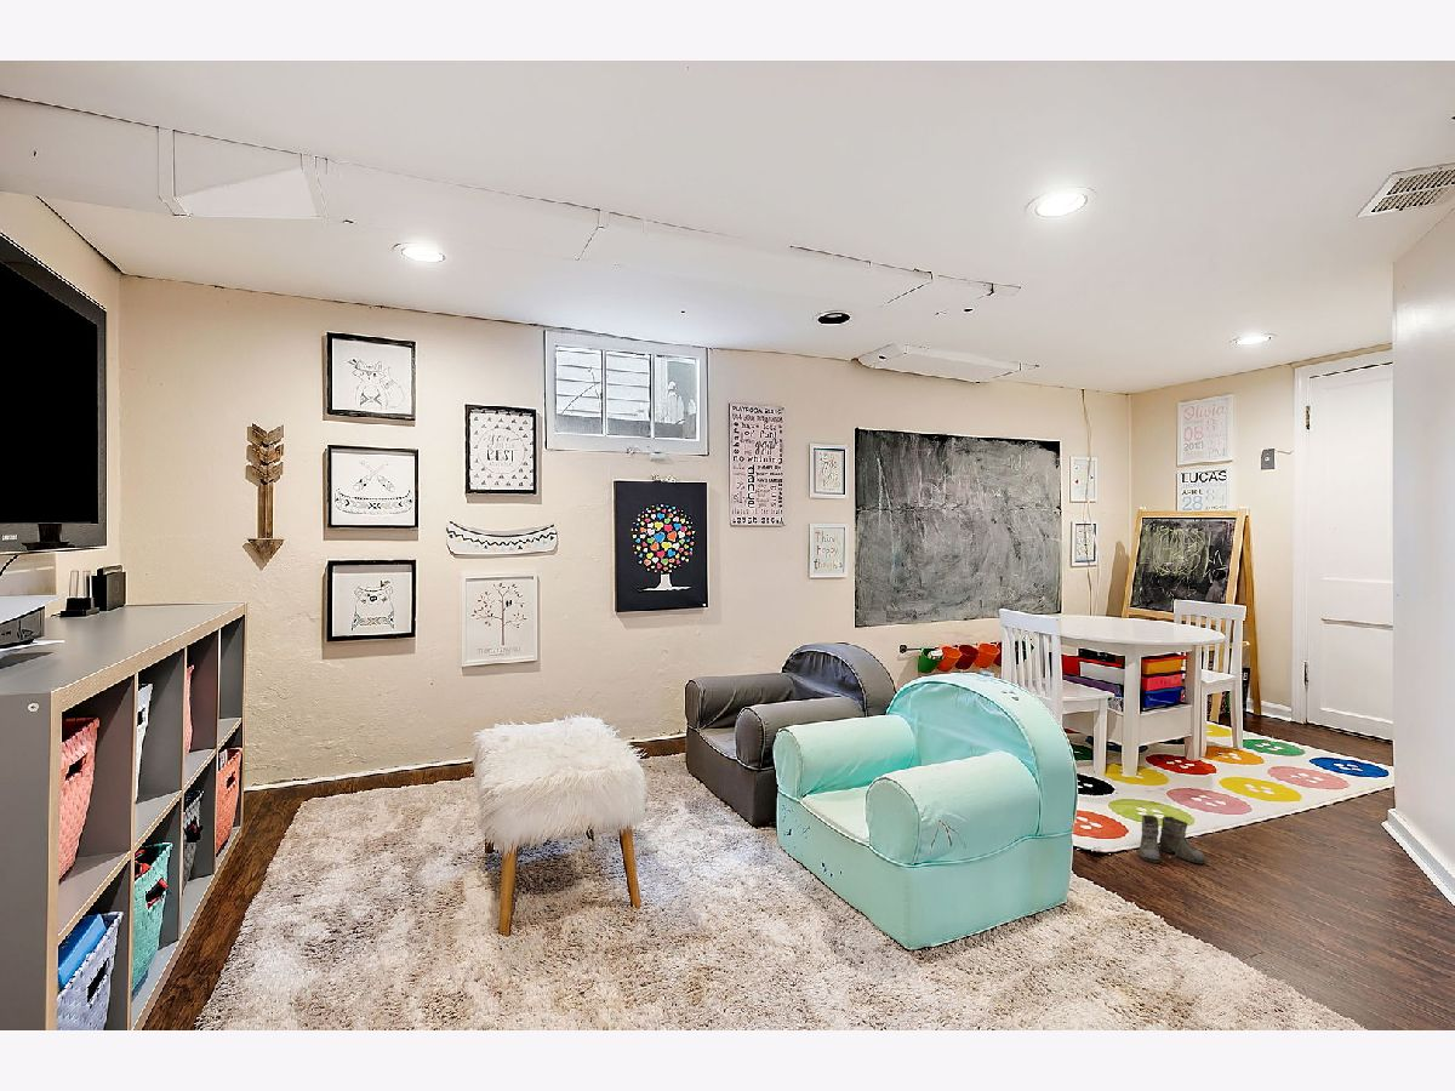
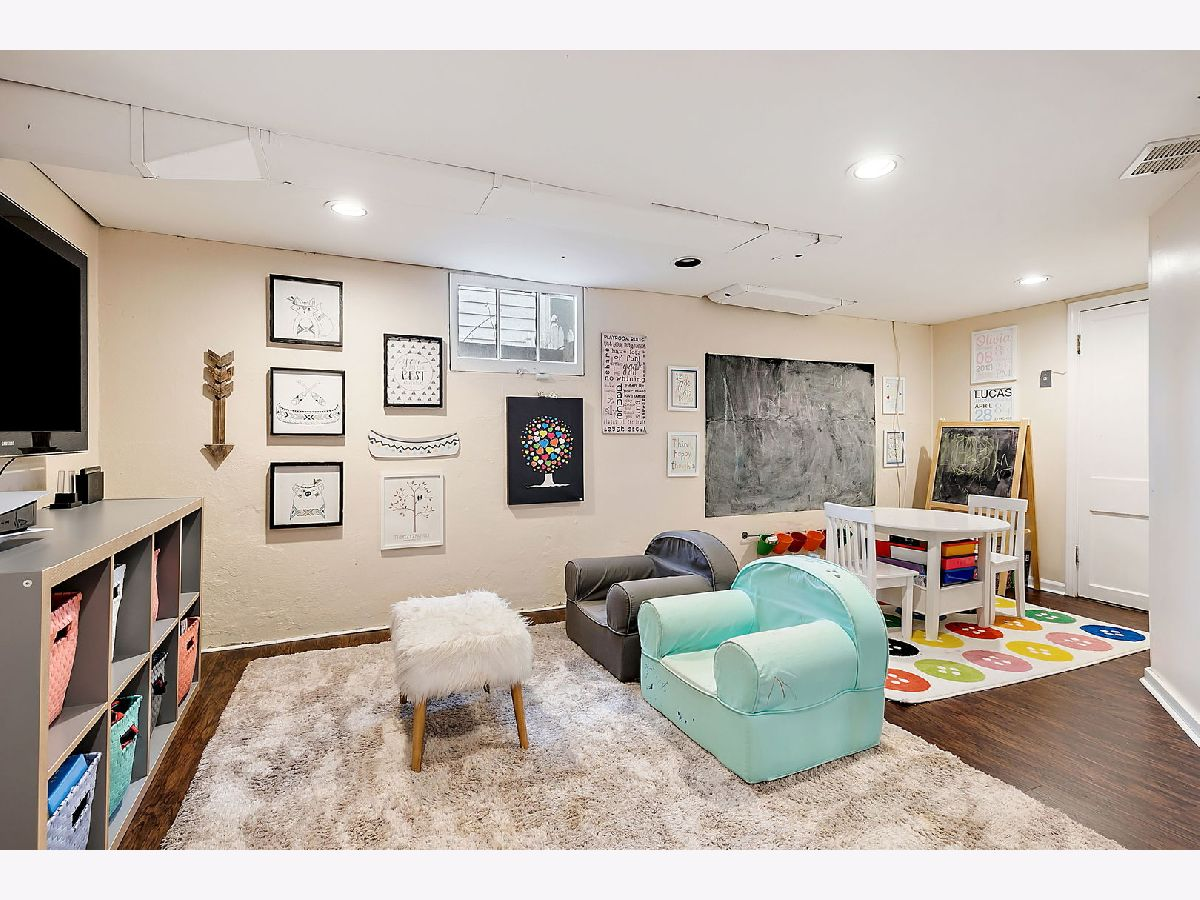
- boots [1137,813,1206,864]
